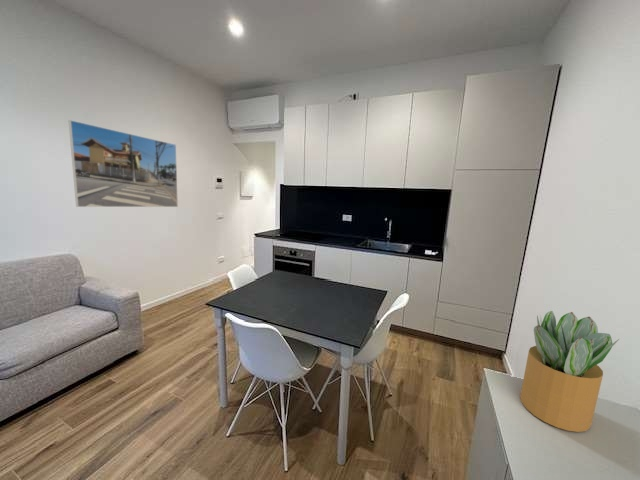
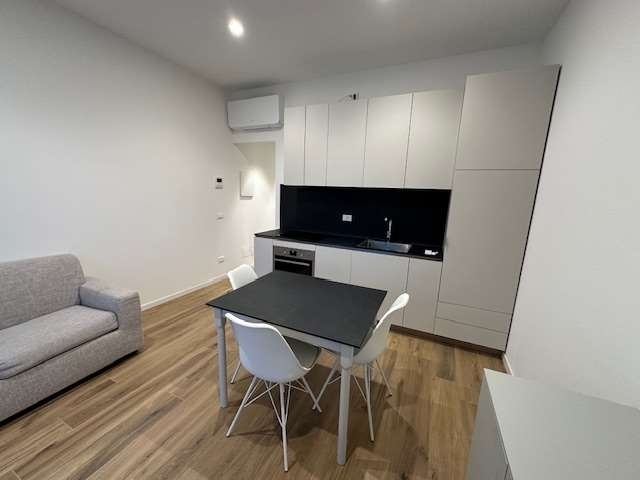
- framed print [68,119,179,208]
- potted plant [519,310,620,433]
